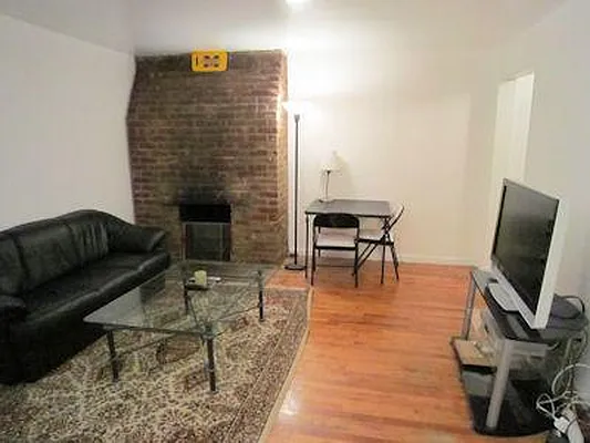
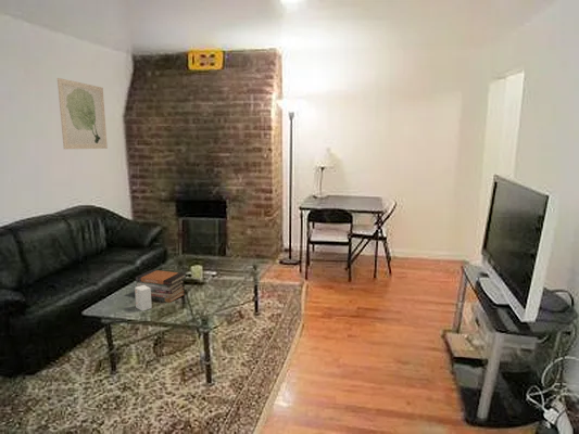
+ book stack [135,269,187,304]
+ small box [134,285,153,312]
+ wall art [56,77,109,150]
